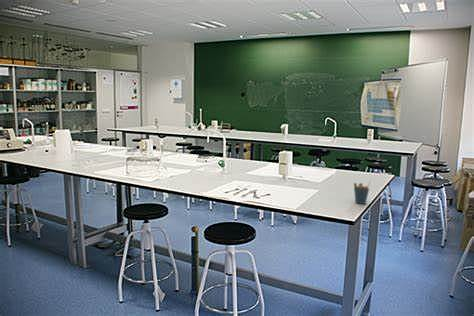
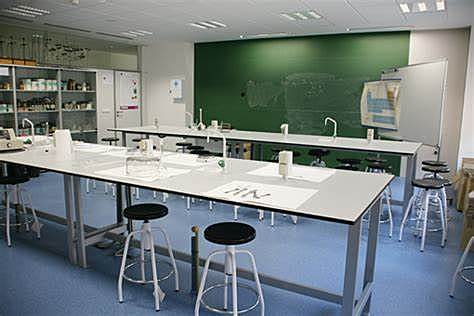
- pen holder [353,180,371,205]
